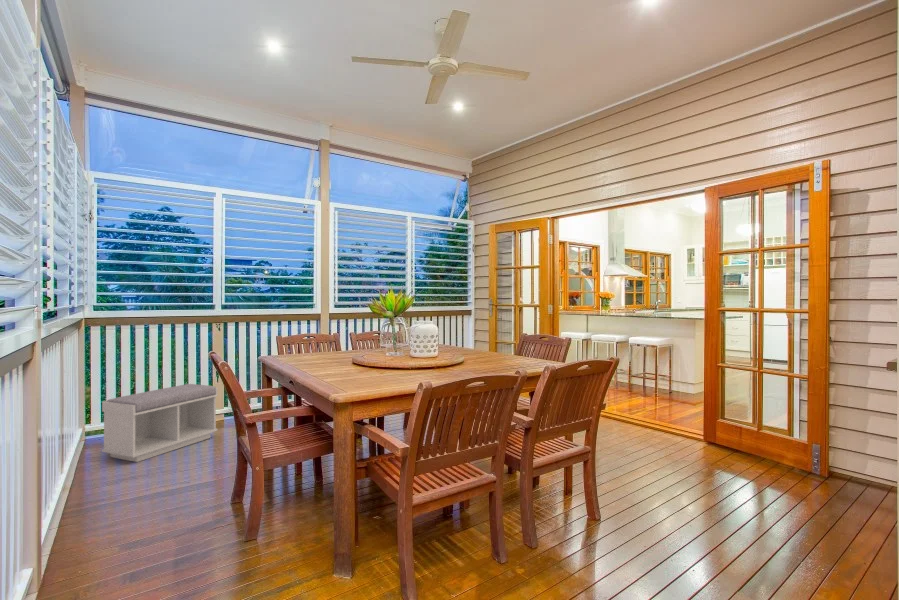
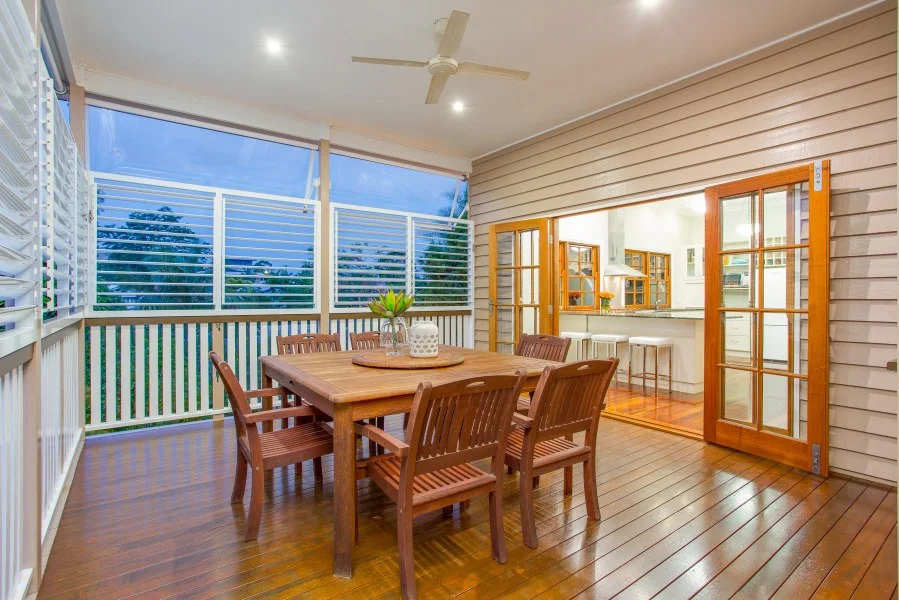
- bench [101,383,219,463]
